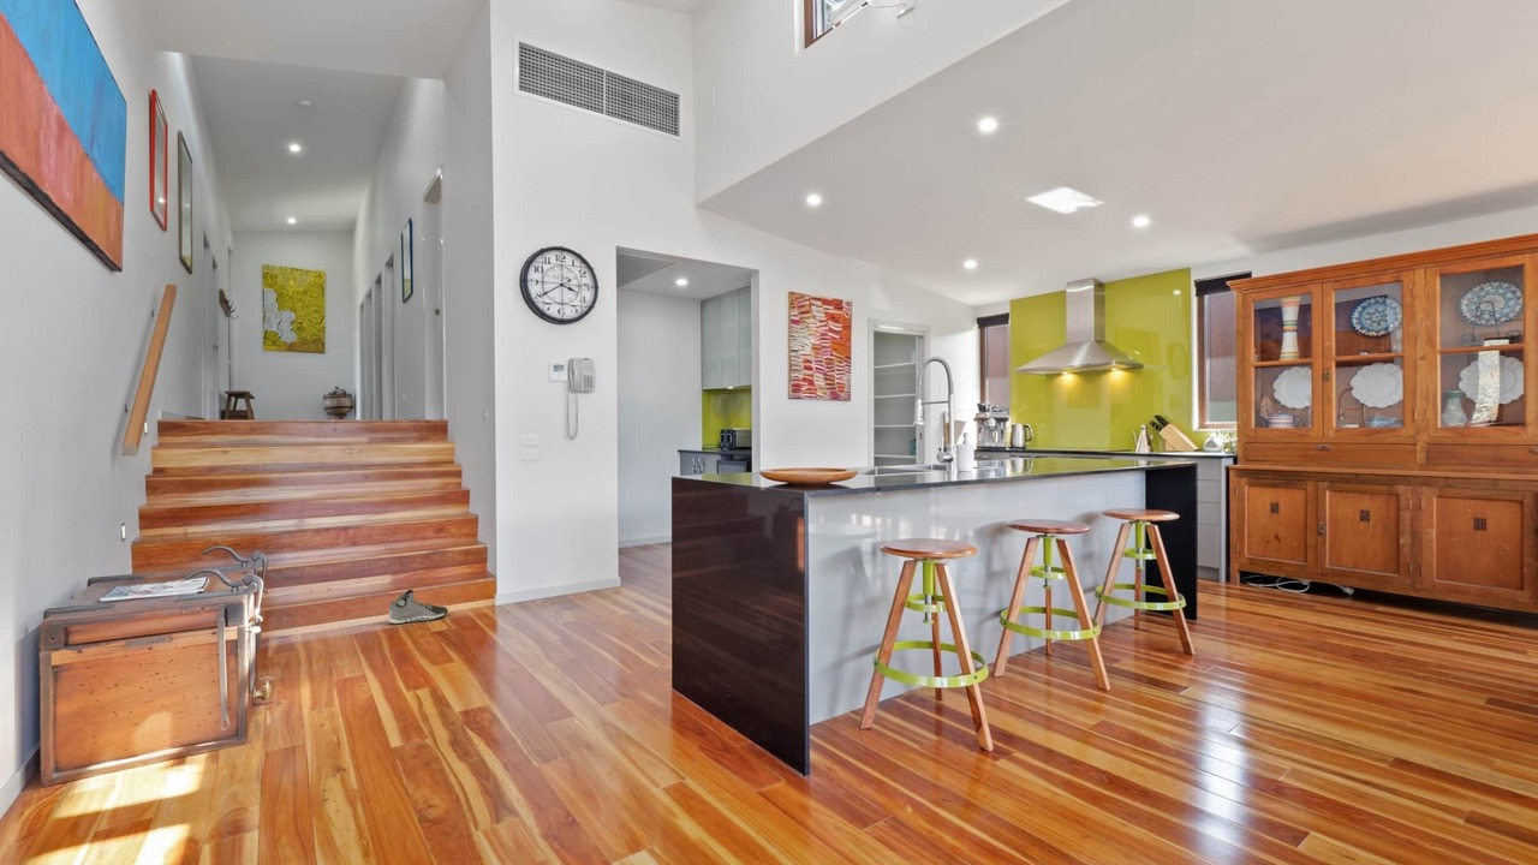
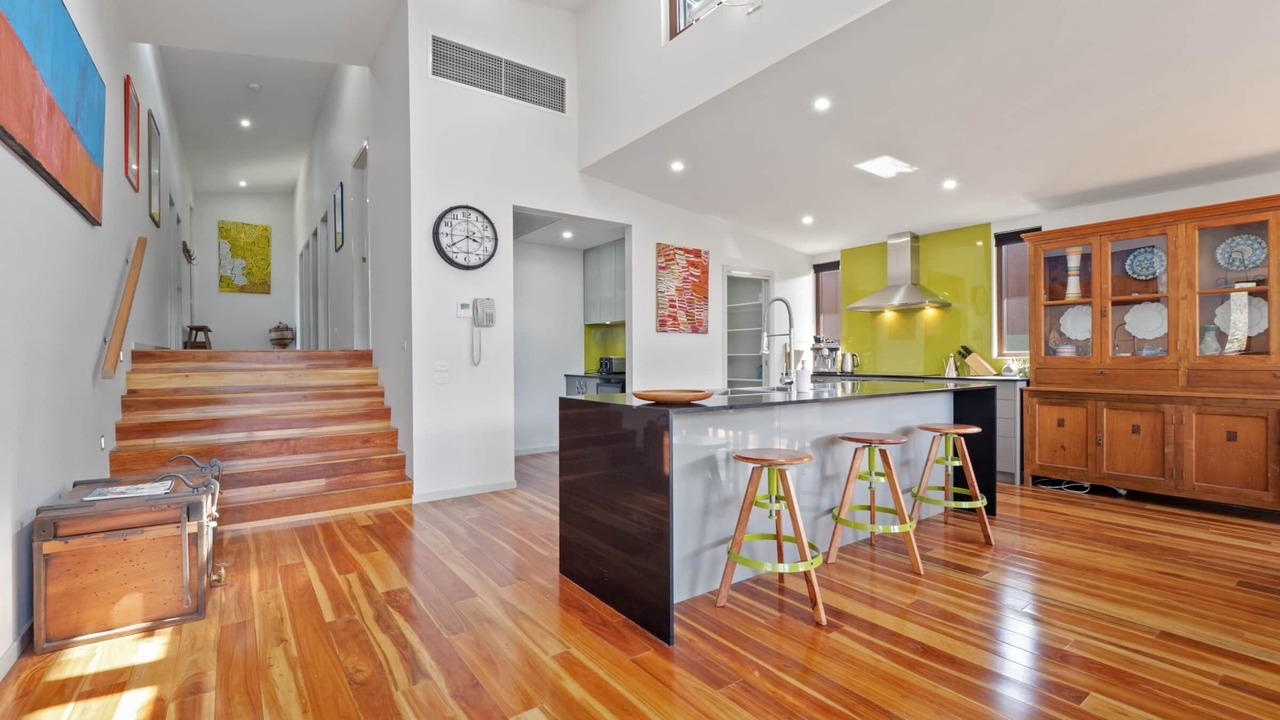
- sneaker [387,589,449,626]
